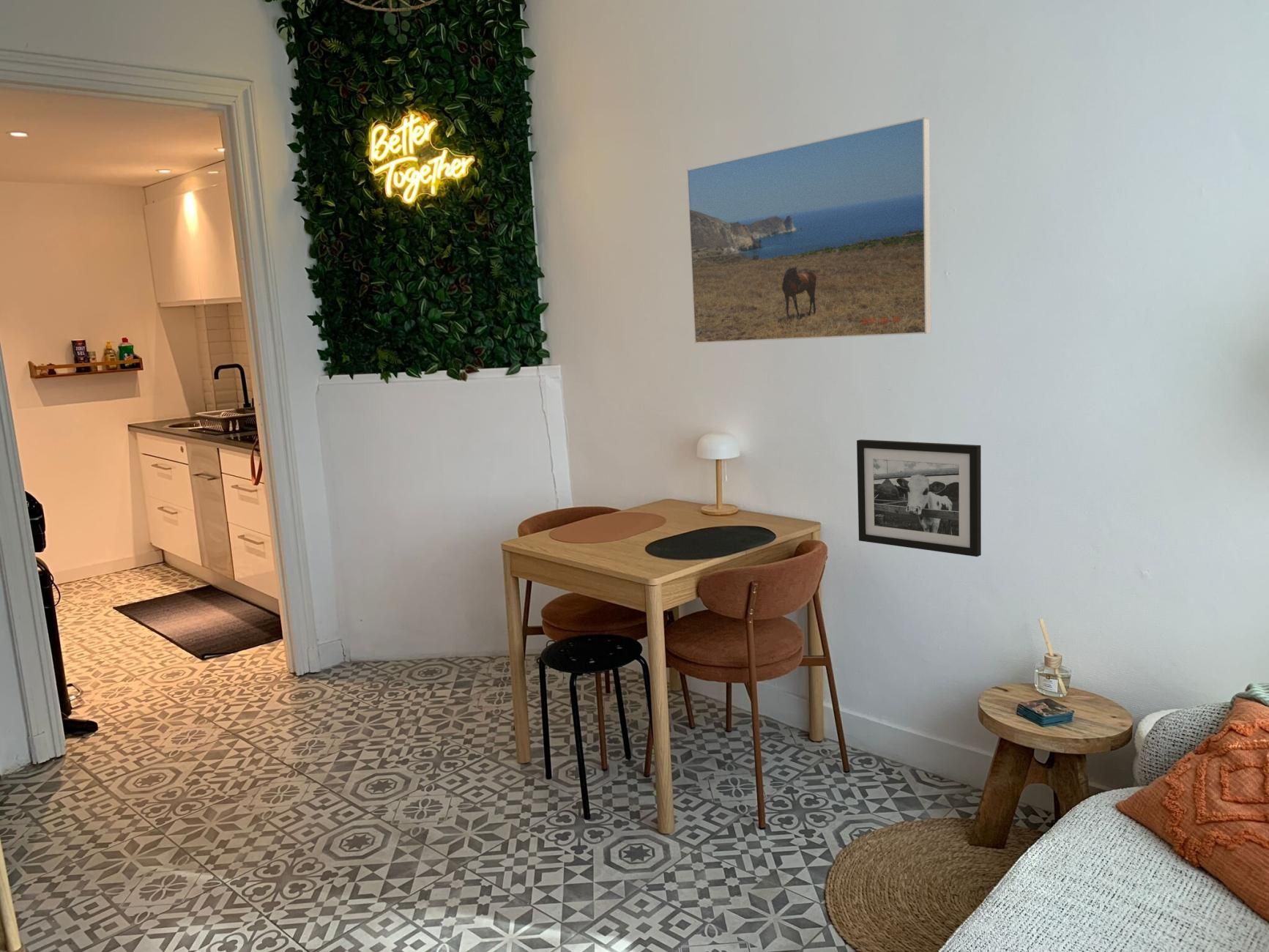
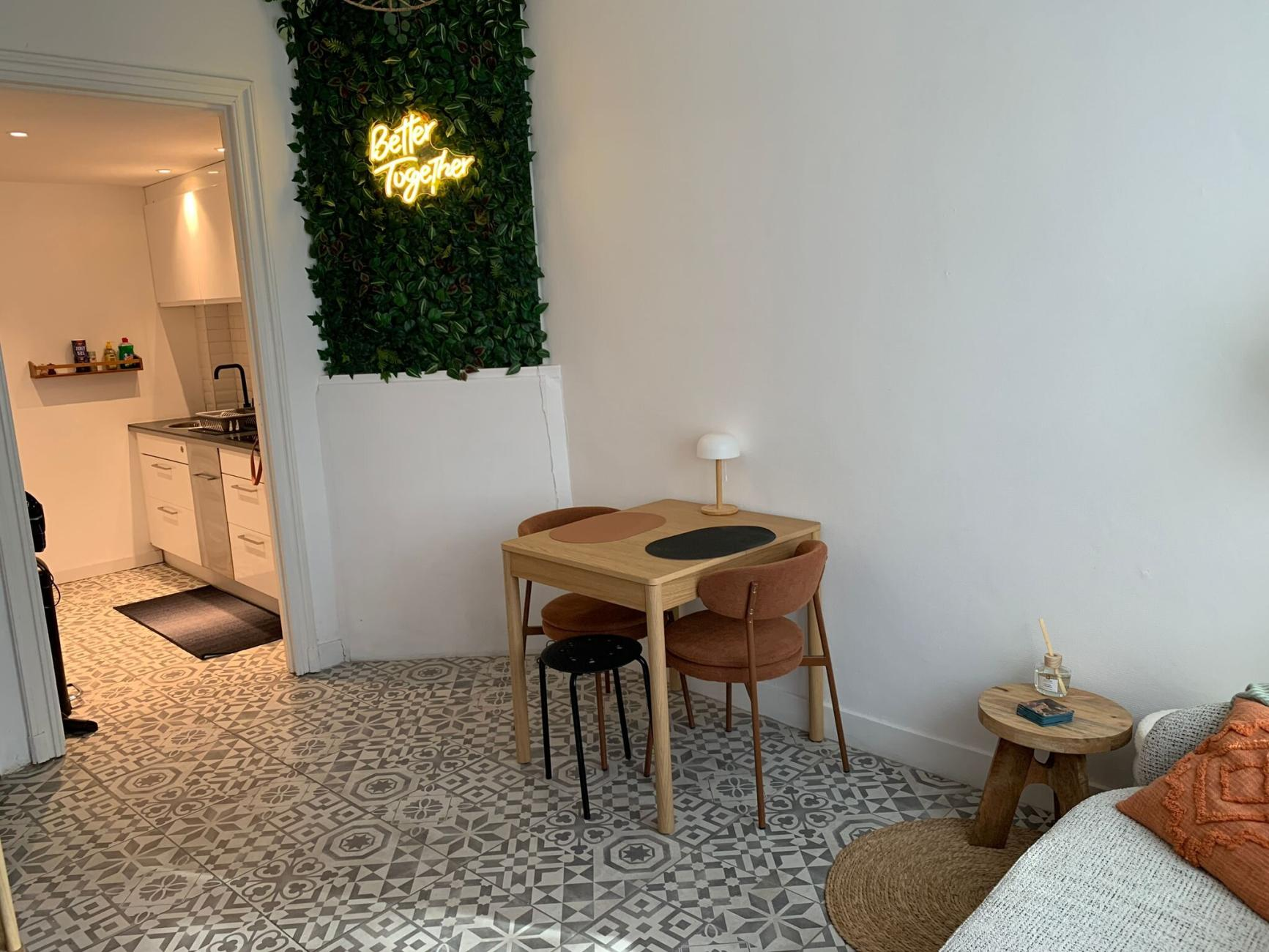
- picture frame [856,439,982,557]
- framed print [686,116,932,344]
